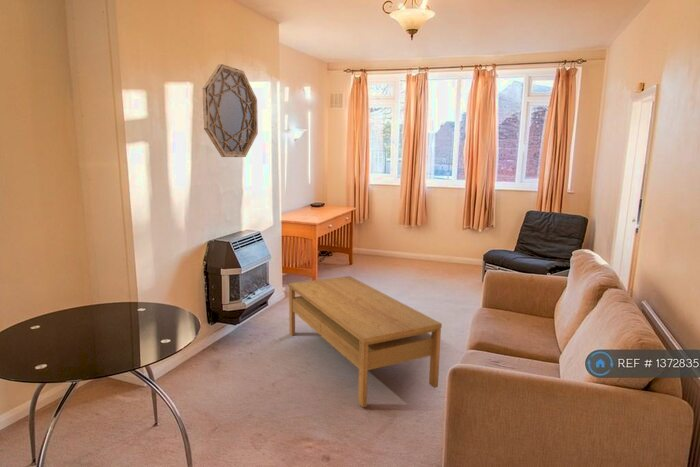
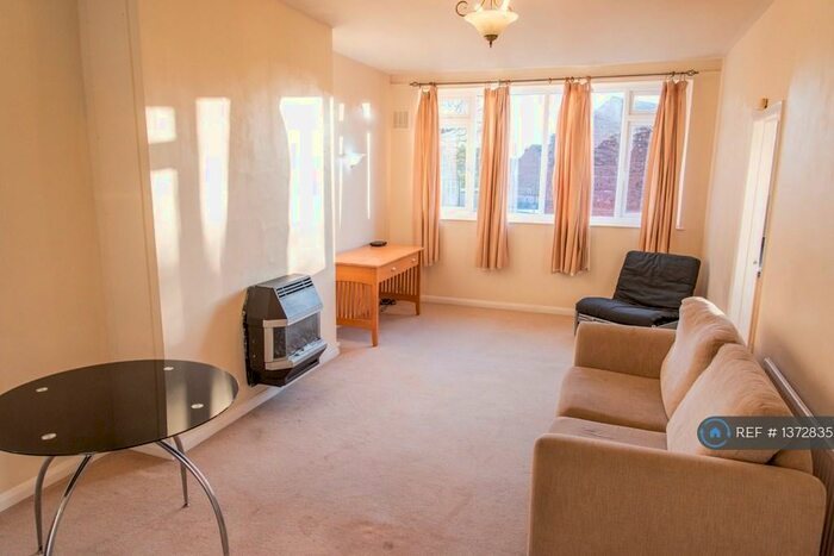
- coffee table [288,275,443,408]
- home mirror [202,63,259,158]
